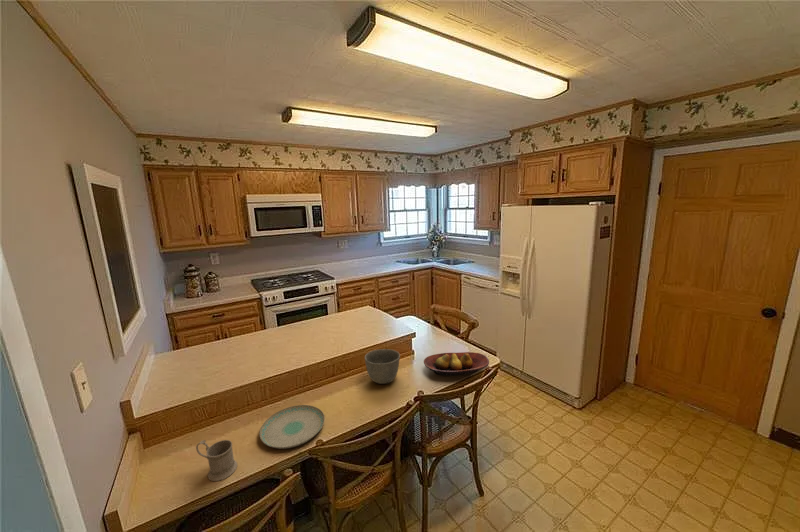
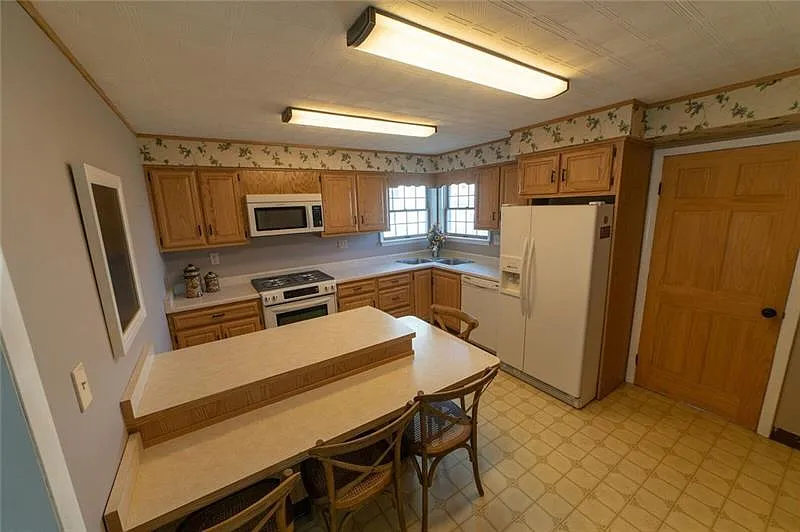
- plate [259,404,326,450]
- bowl [364,348,401,385]
- mug [195,439,238,482]
- fruit bowl [423,351,490,377]
